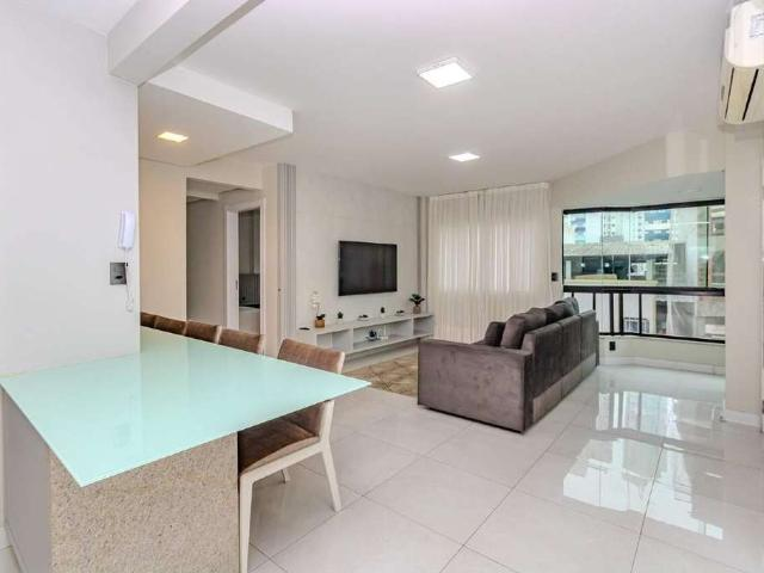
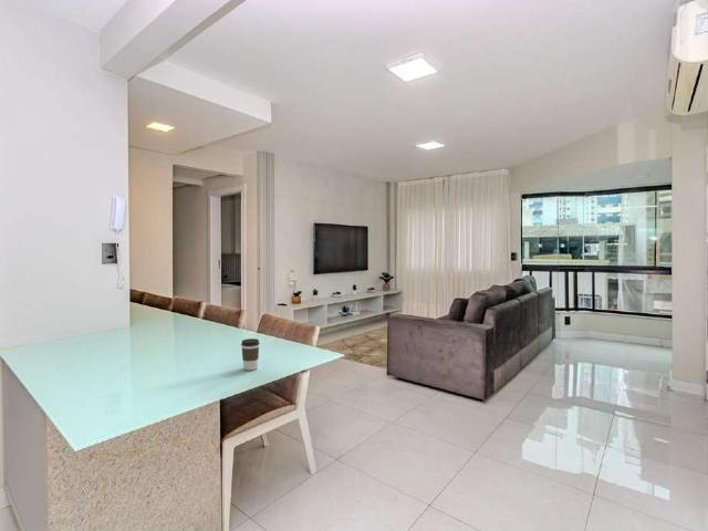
+ coffee cup [240,337,261,371]
